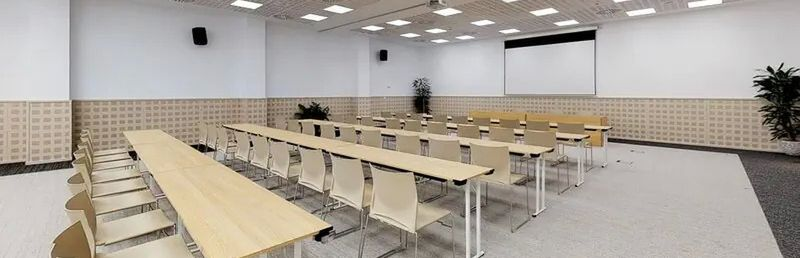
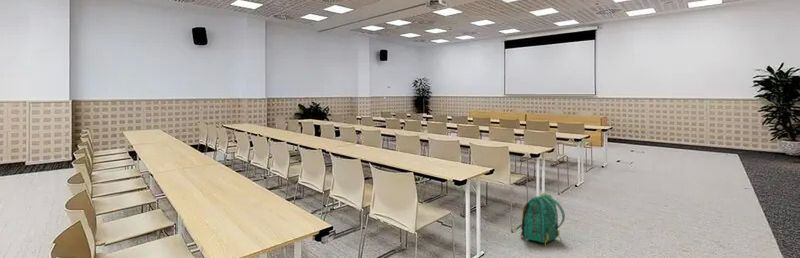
+ backpack [519,192,566,247]
